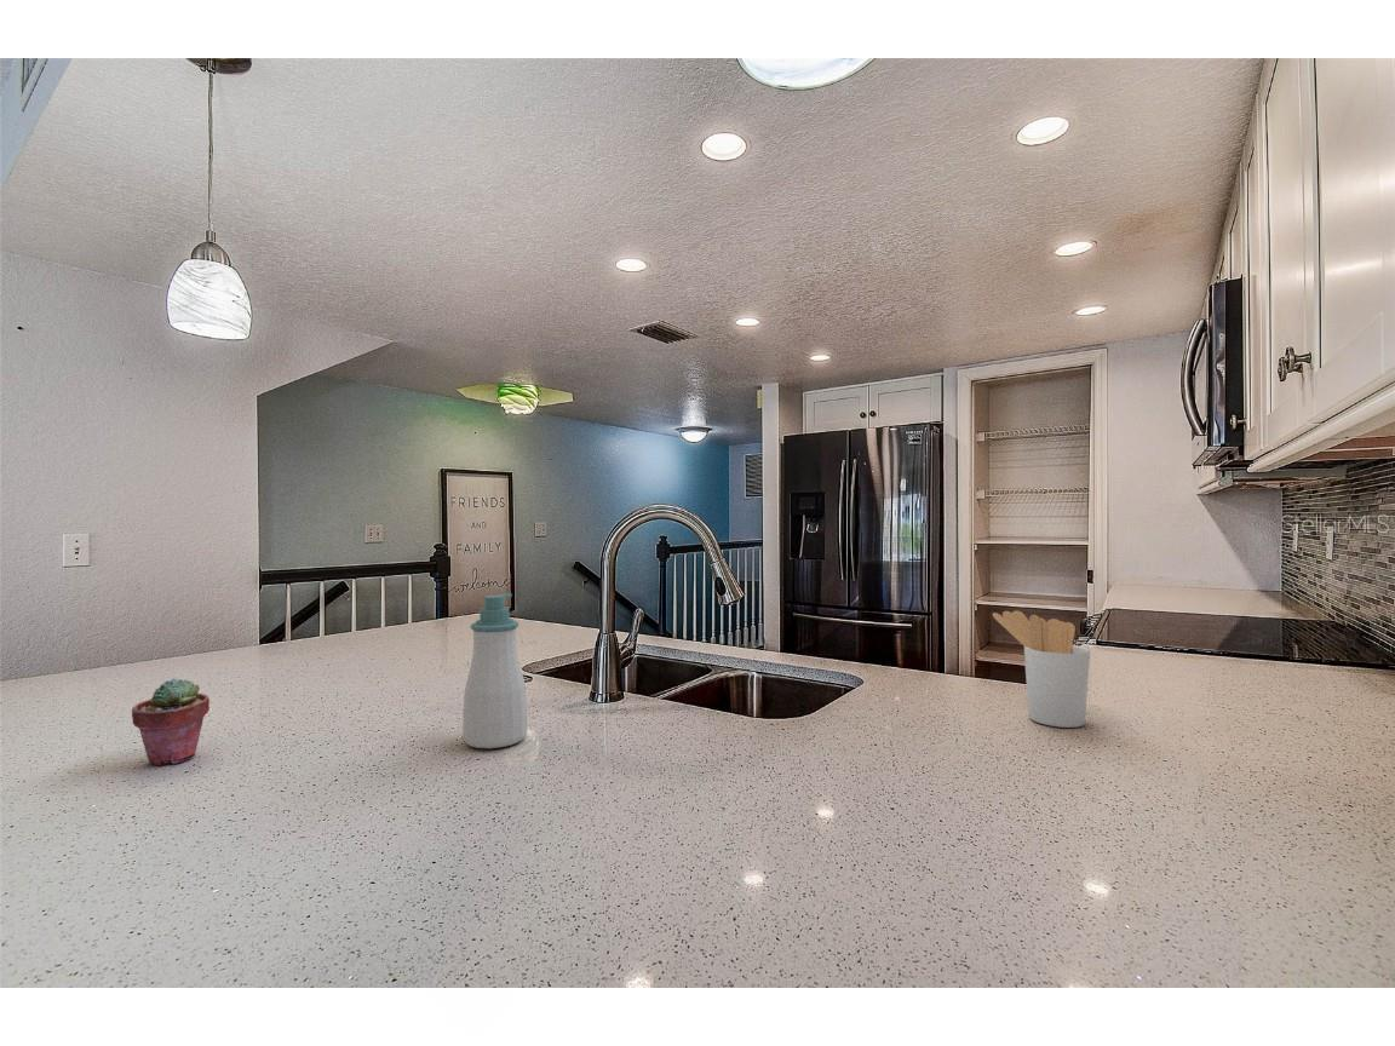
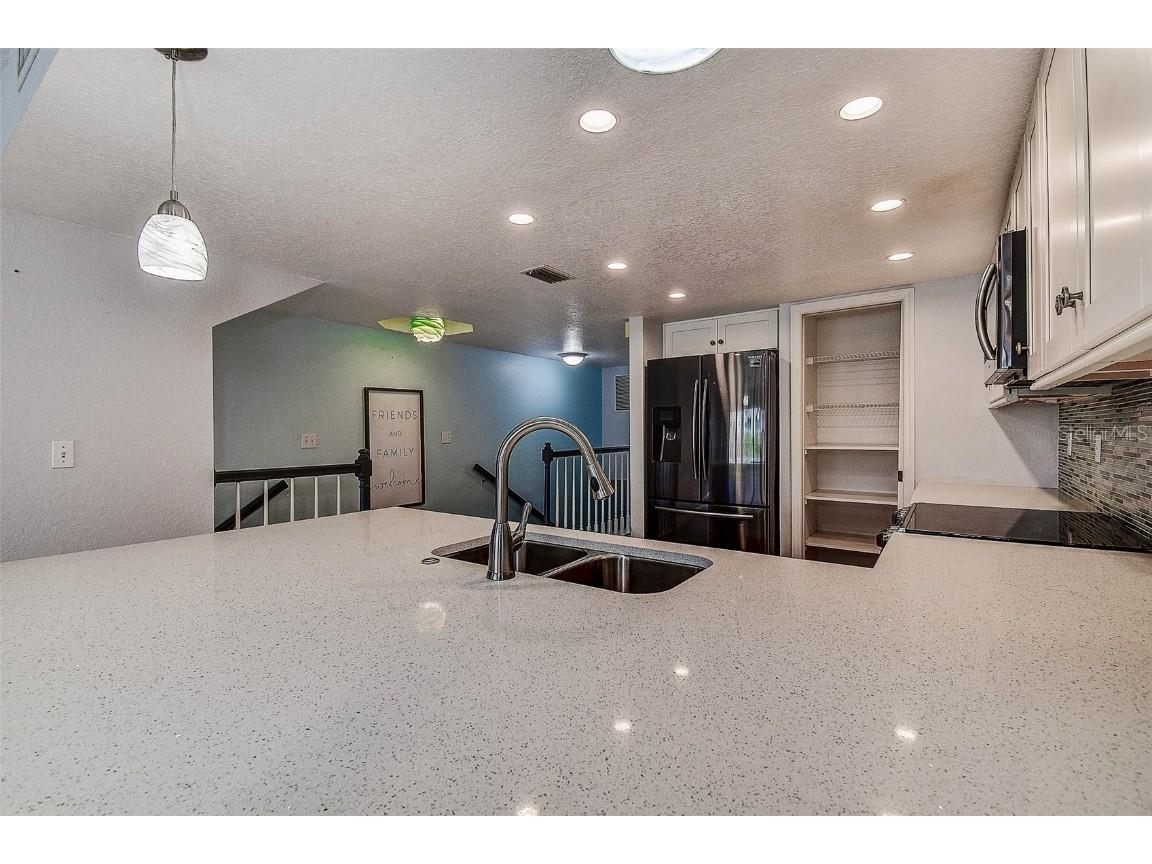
- soap bottle [461,592,528,749]
- potted succulent [131,677,211,766]
- utensil holder [992,610,1091,729]
